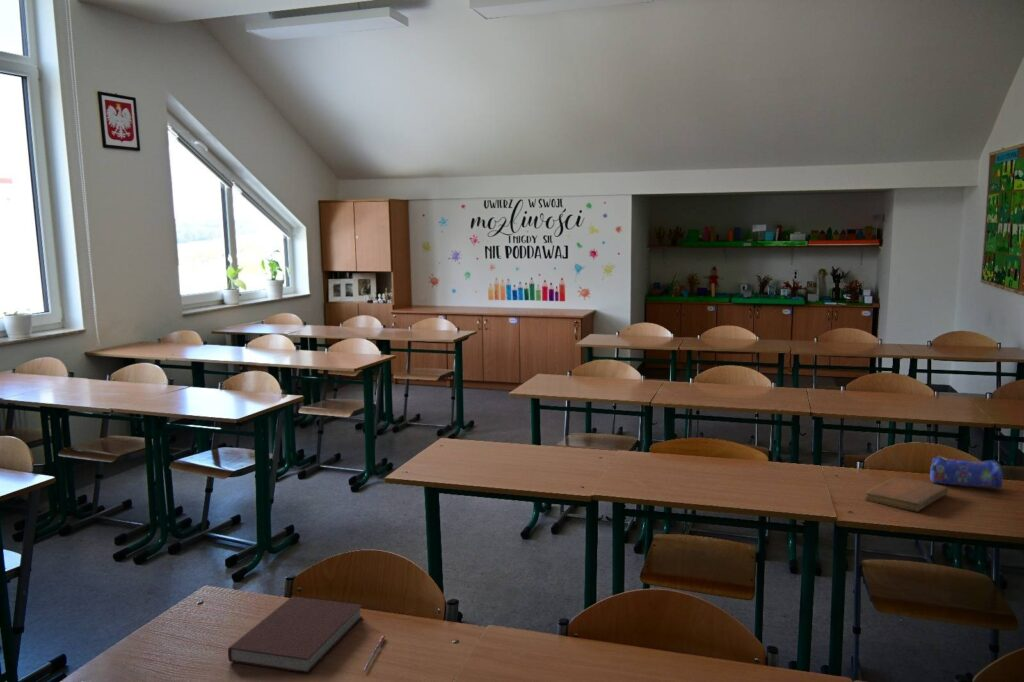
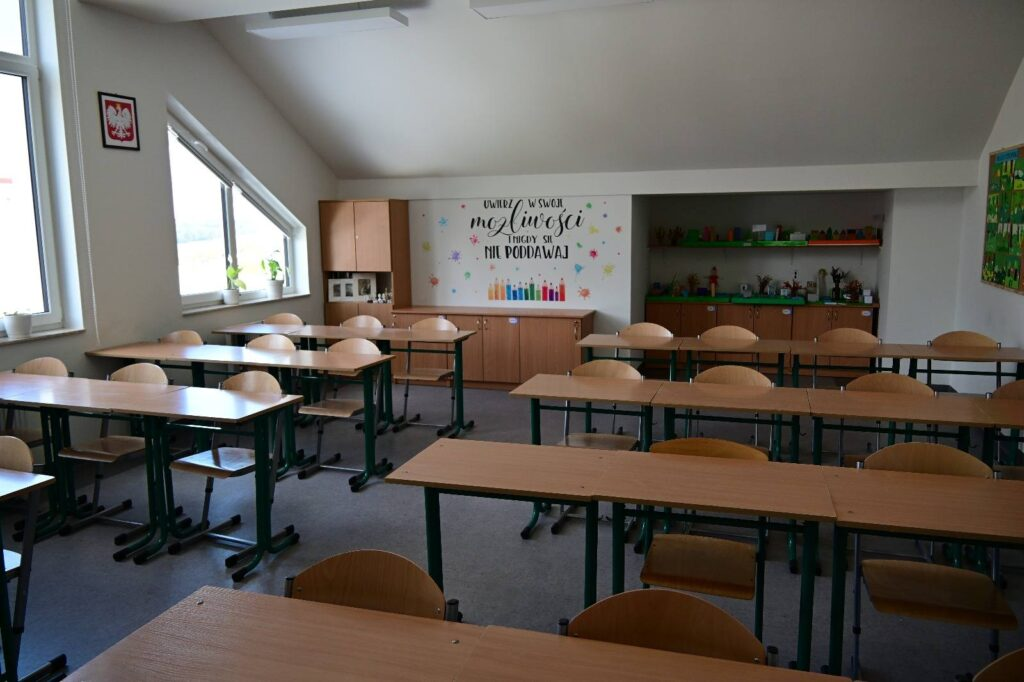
- notebook [864,476,949,513]
- pencil case [929,455,1004,489]
- notebook [227,595,364,674]
- pen [362,634,385,672]
